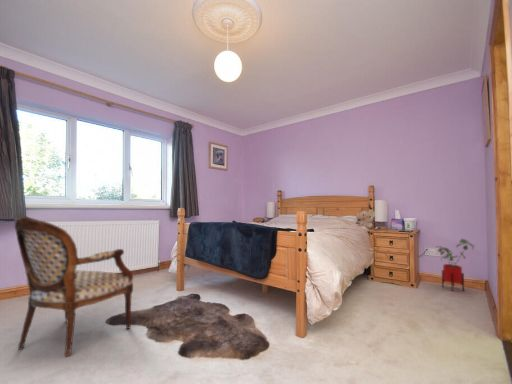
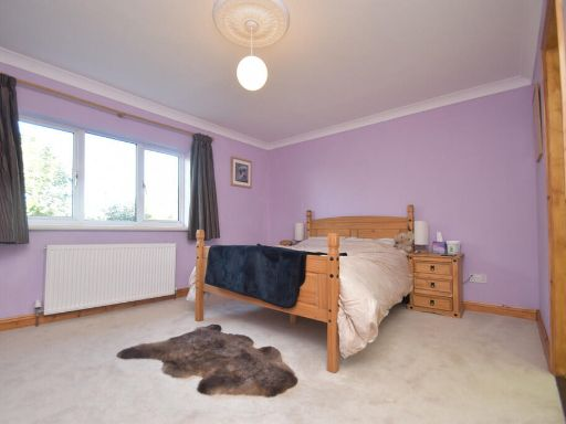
- armchair [14,215,134,358]
- house plant [435,238,475,292]
